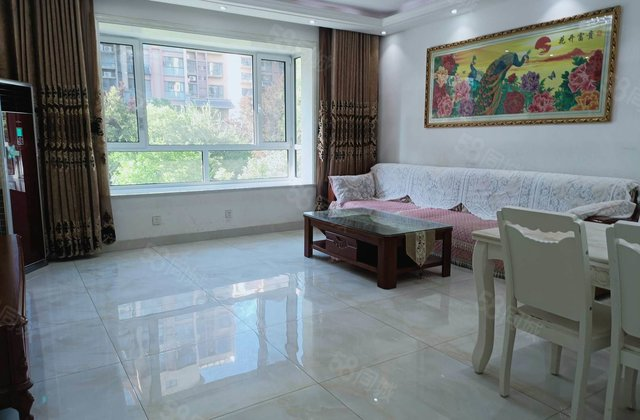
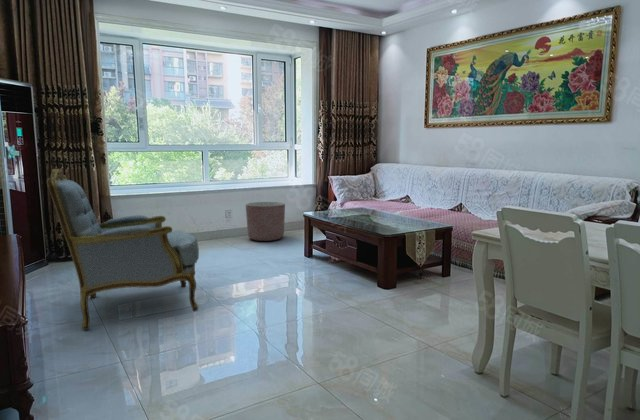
+ armchair [46,168,200,331]
+ planter [245,201,286,242]
